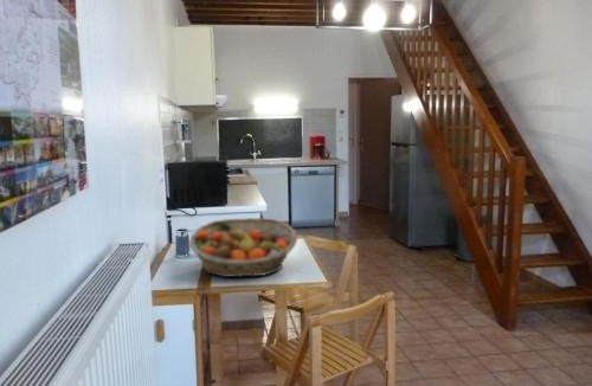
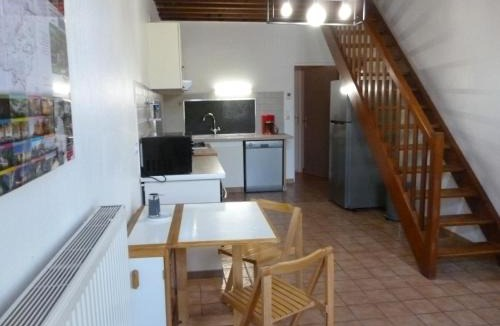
- fruit basket [188,217,298,278]
